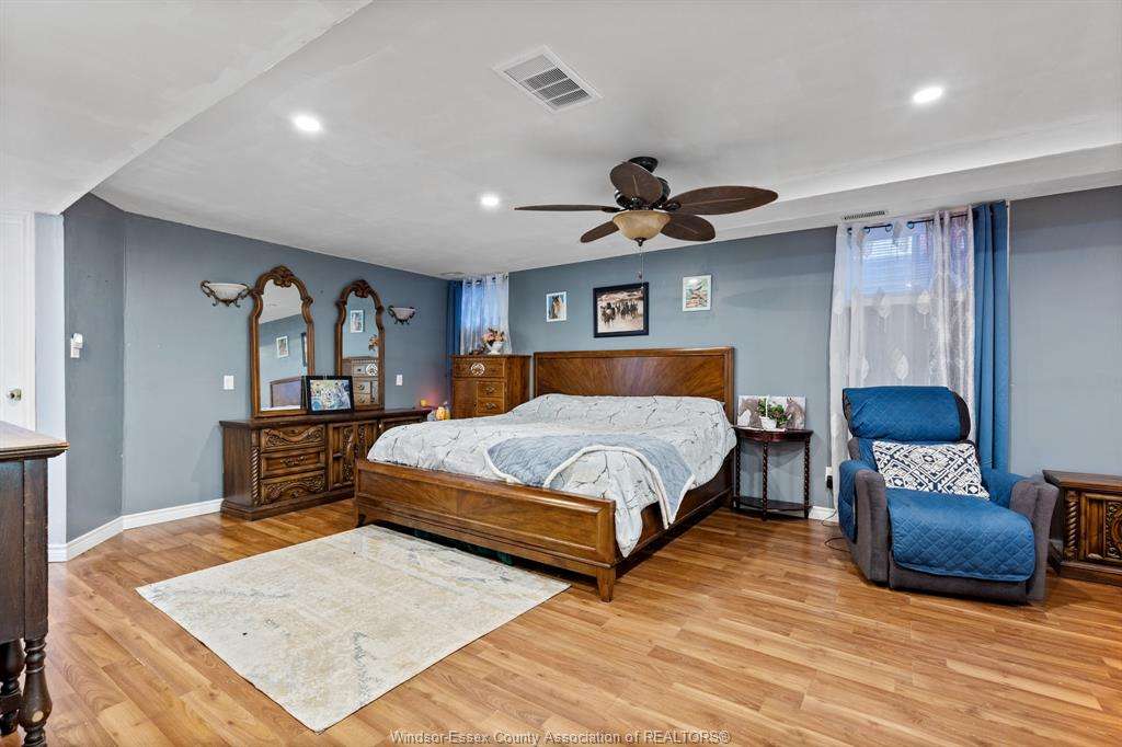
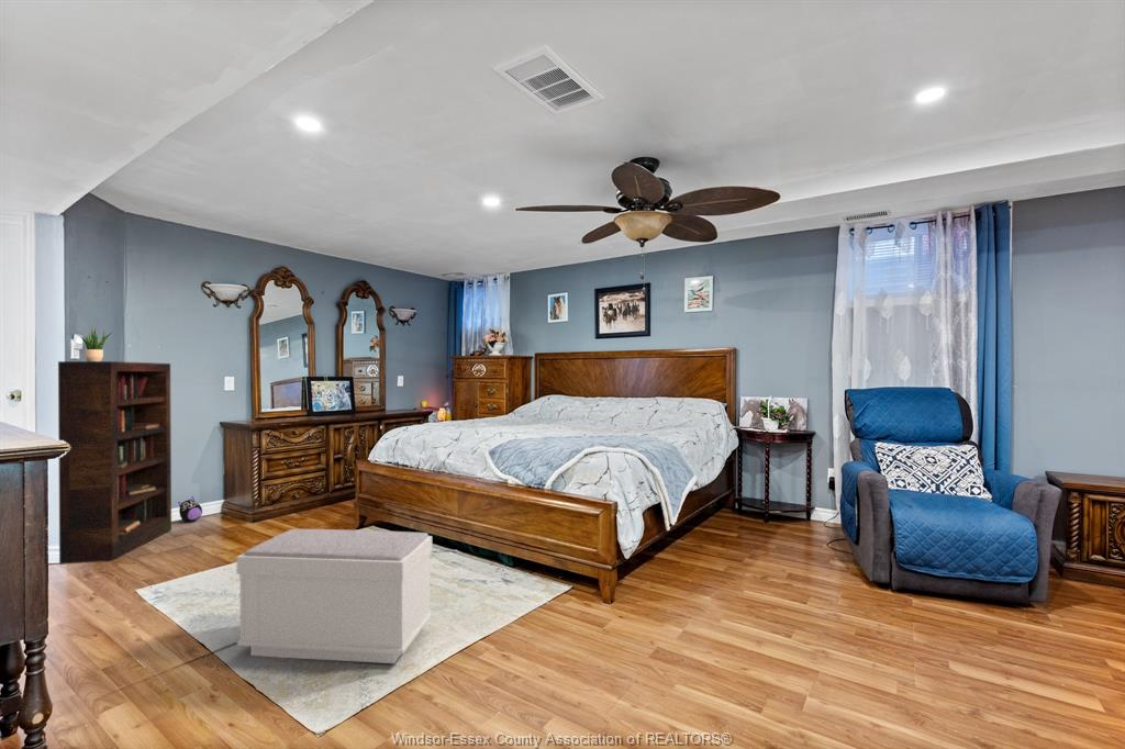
+ bookcase [57,360,172,566]
+ potted plant [76,326,114,361]
+ plush toy [177,495,203,523]
+ bench [235,528,434,664]
